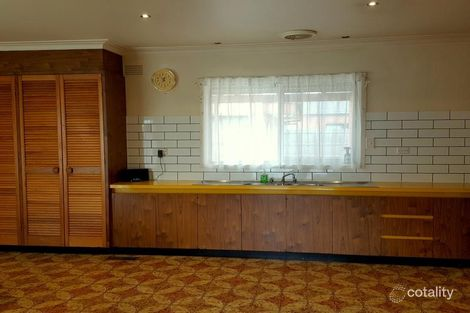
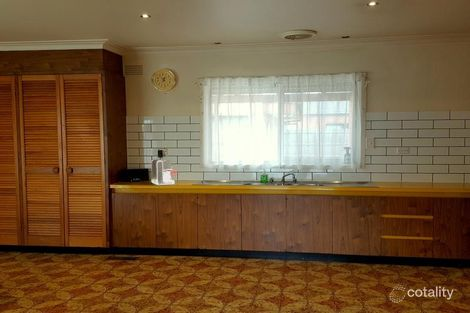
+ coffee maker [150,158,179,186]
